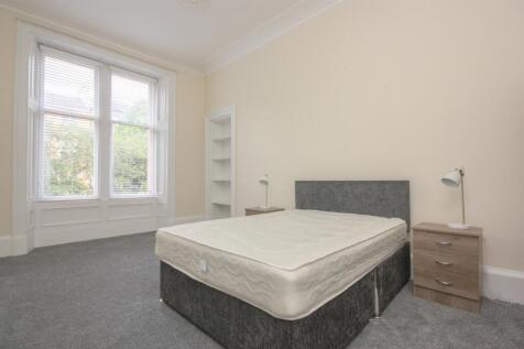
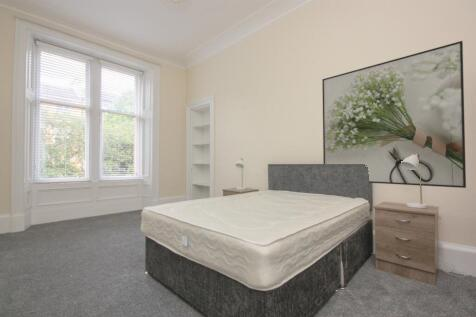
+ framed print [321,40,467,189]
